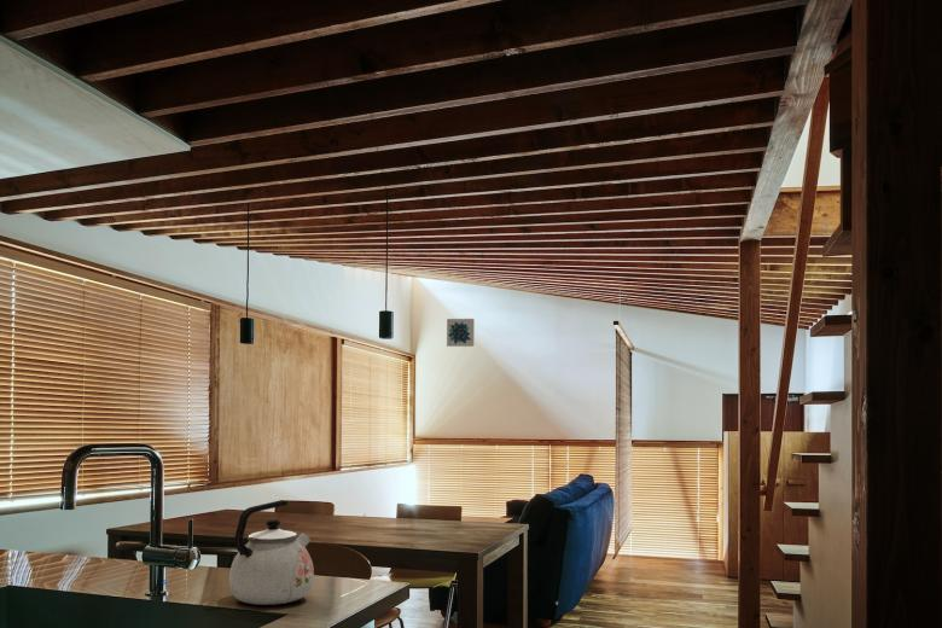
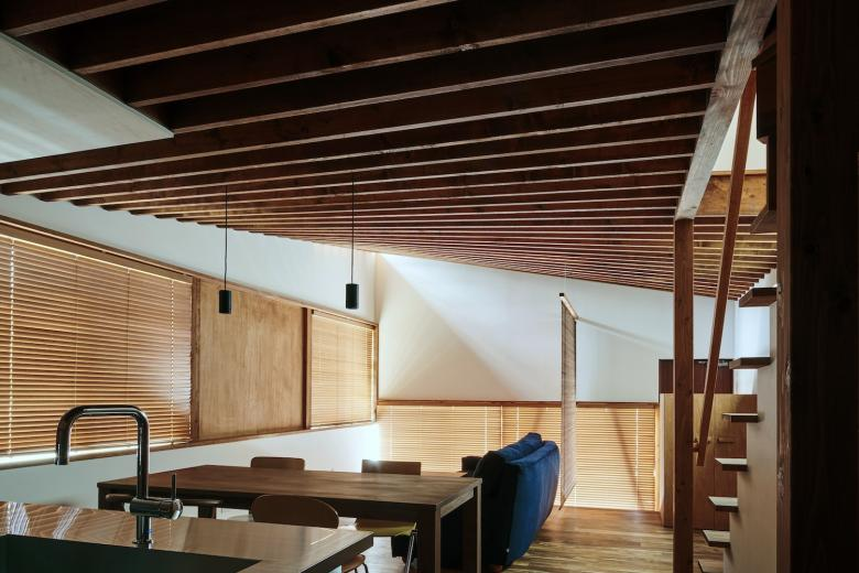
- kettle [228,499,315,606]
- wall art [446,318,476,348]
